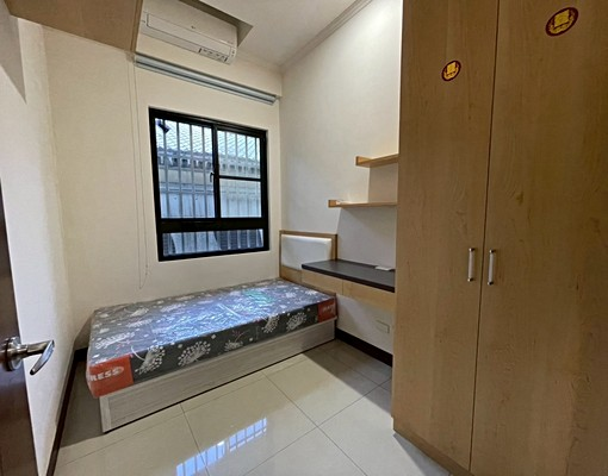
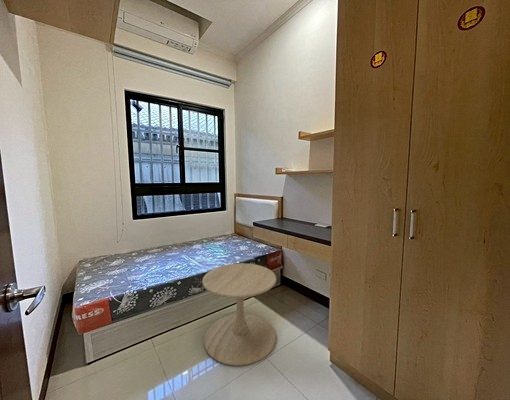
+ side table [201,262,277,367]
